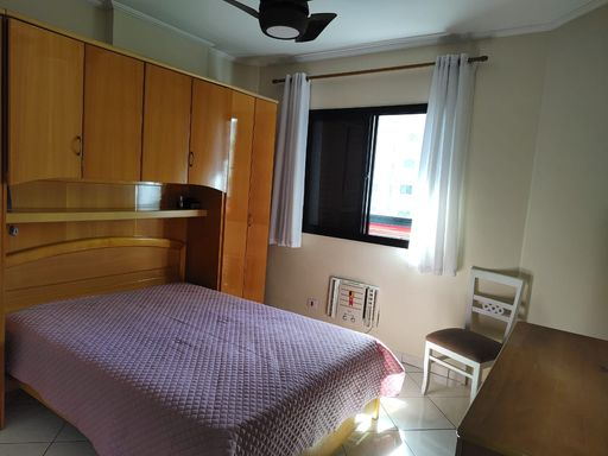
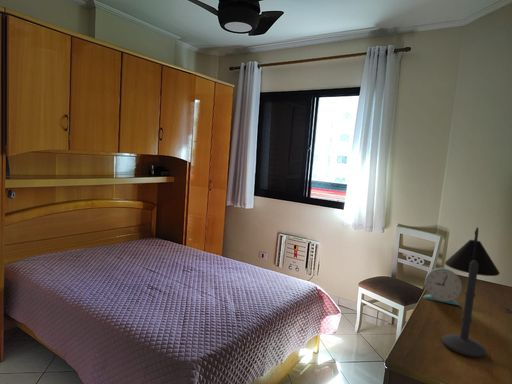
+ alarm clock [422,267,463,306]
+ desk lamp [441,226,501,358]
